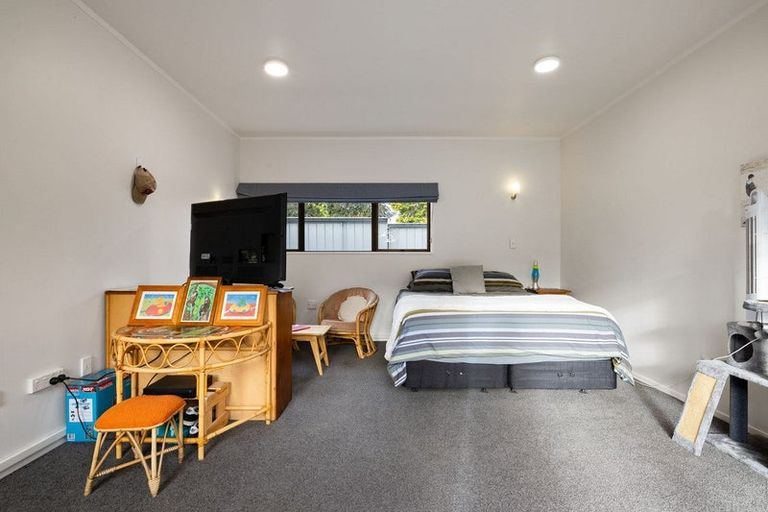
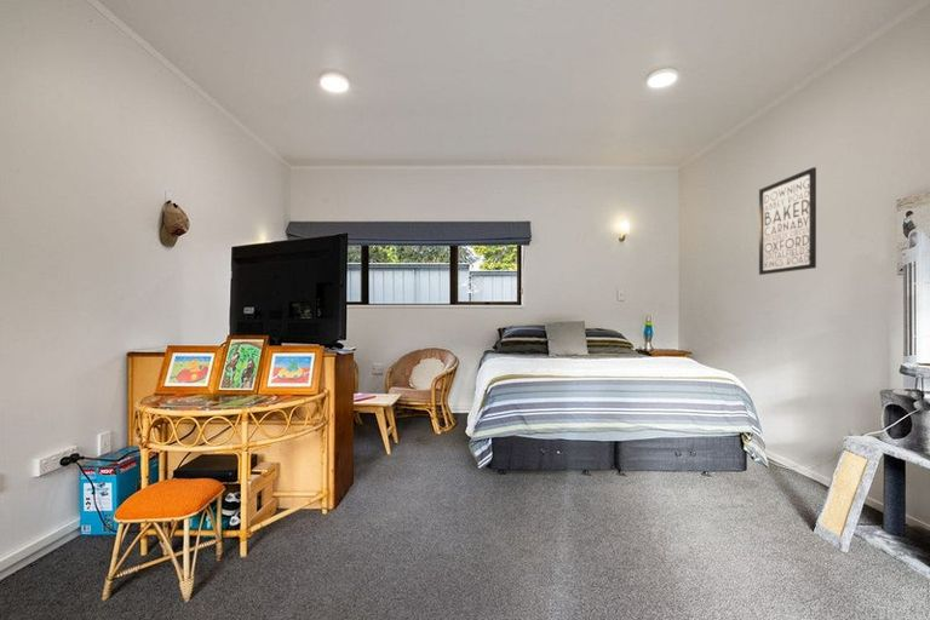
+ wall art [758,166,817,276]
